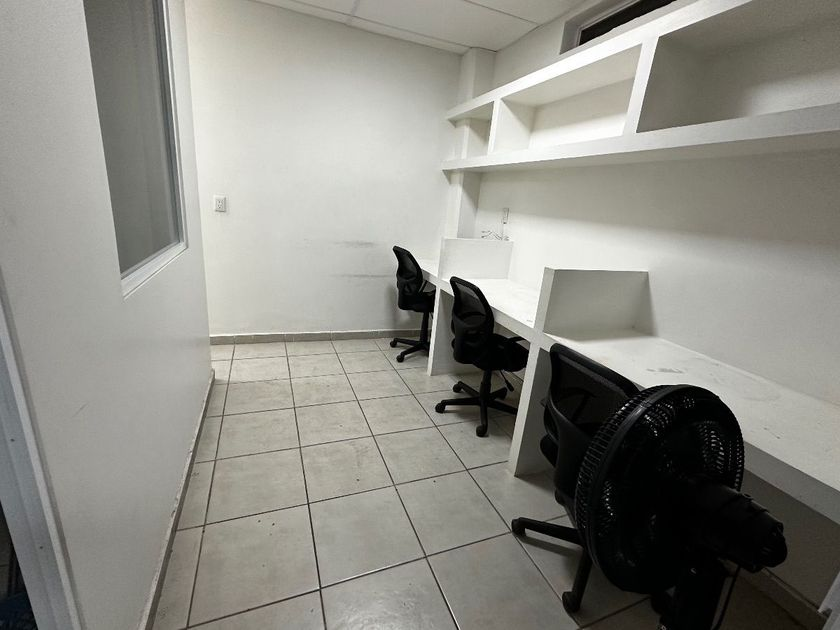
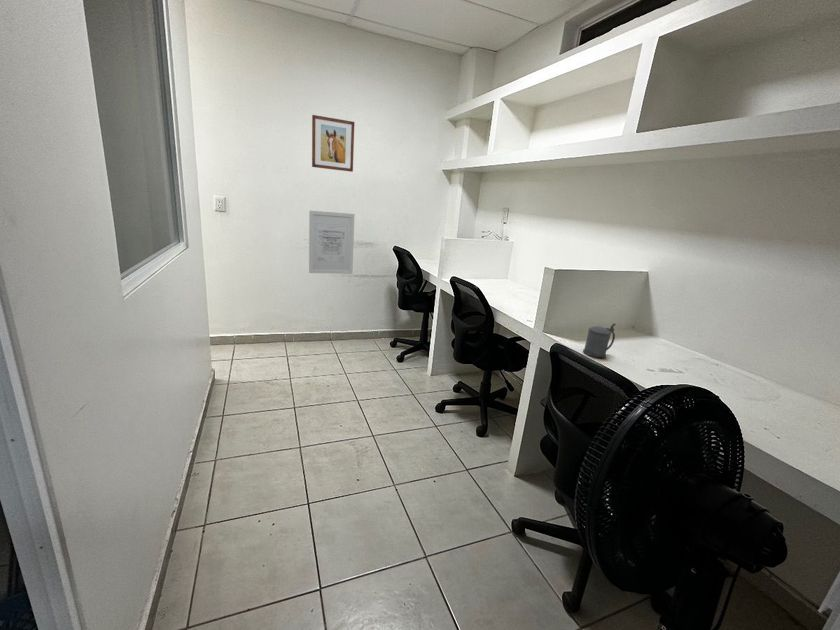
+ wall art [308,210,356,275]
+ beer stein [582,322,617,359]
+ wall art [311,114,355,173]
